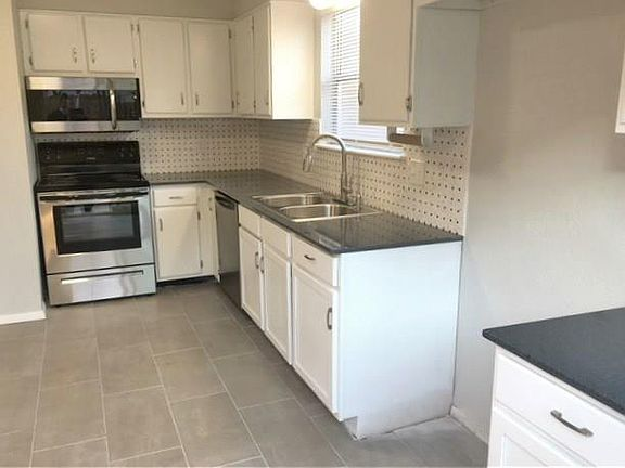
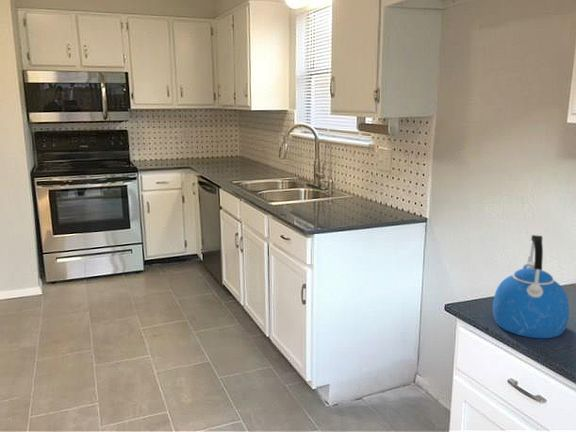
+ kettle [492,234,570,339]
